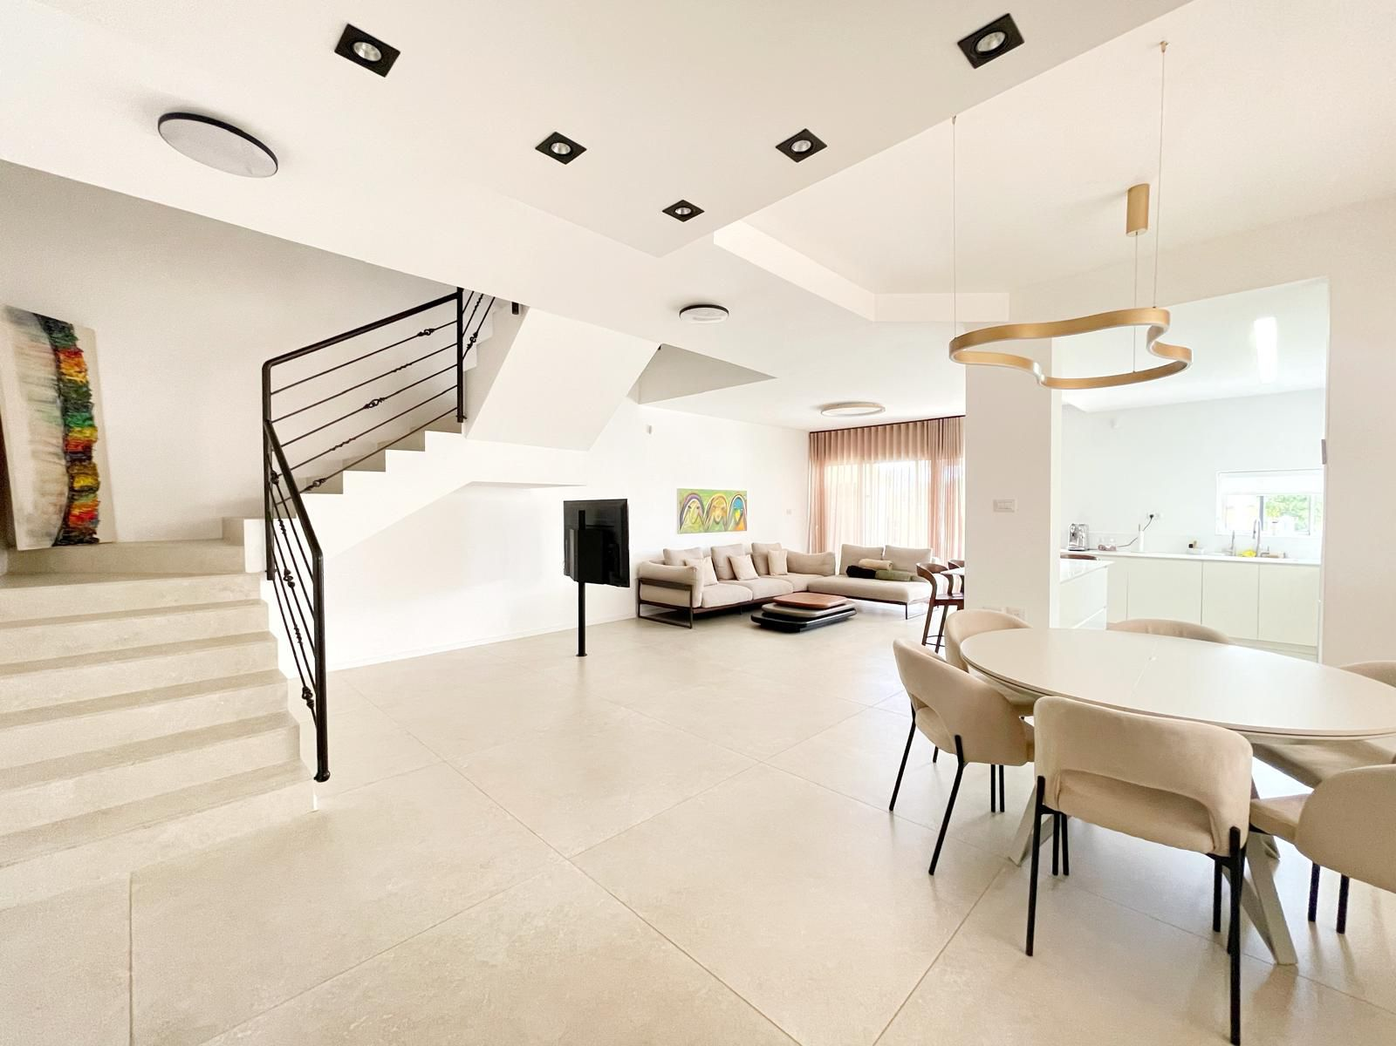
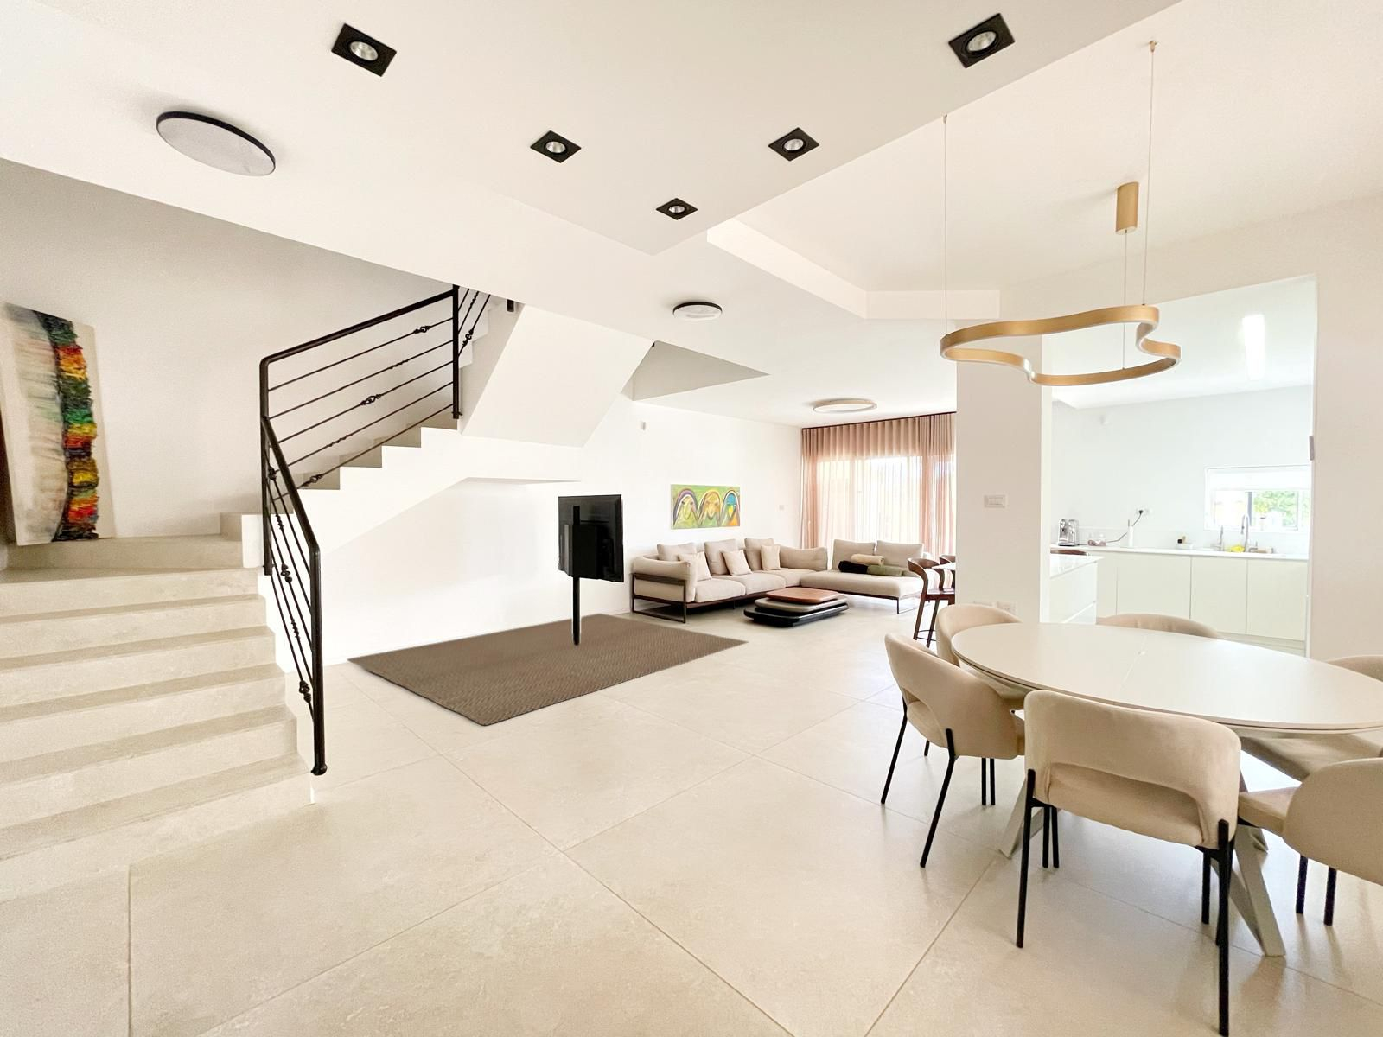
+ rug [346,612,749,725]
